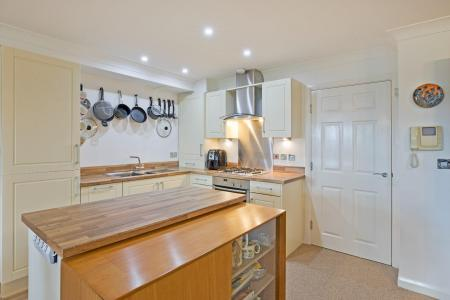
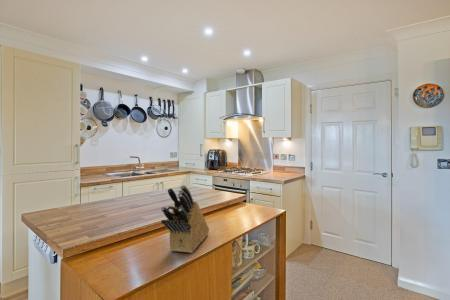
+ knife block [160,184,210,254]
